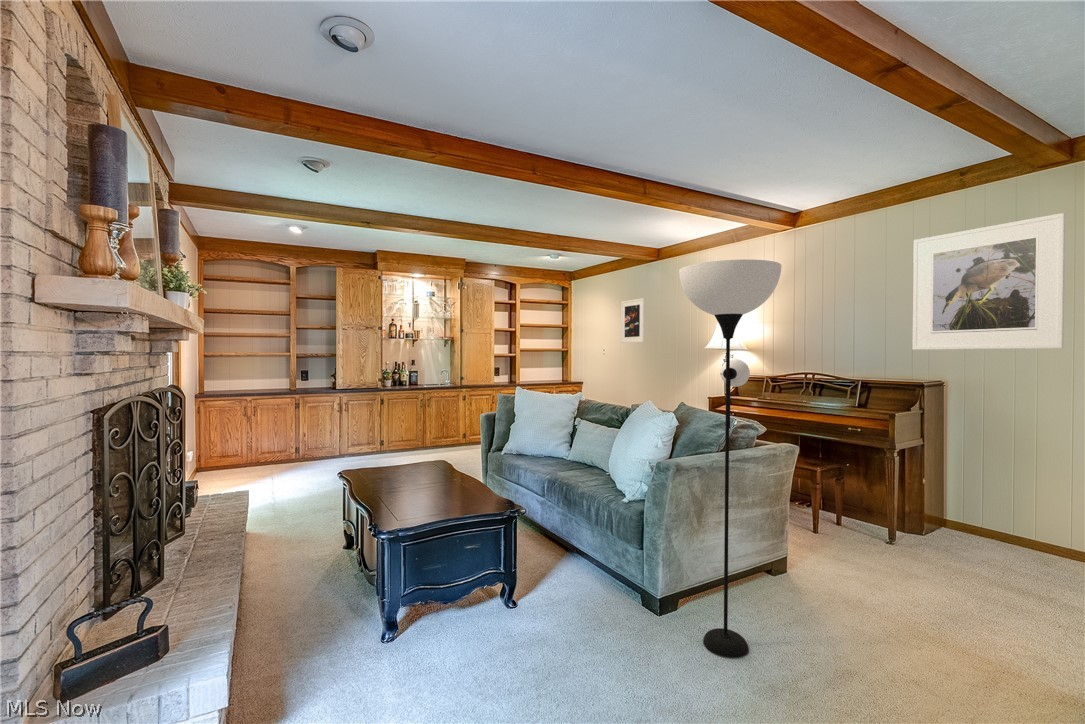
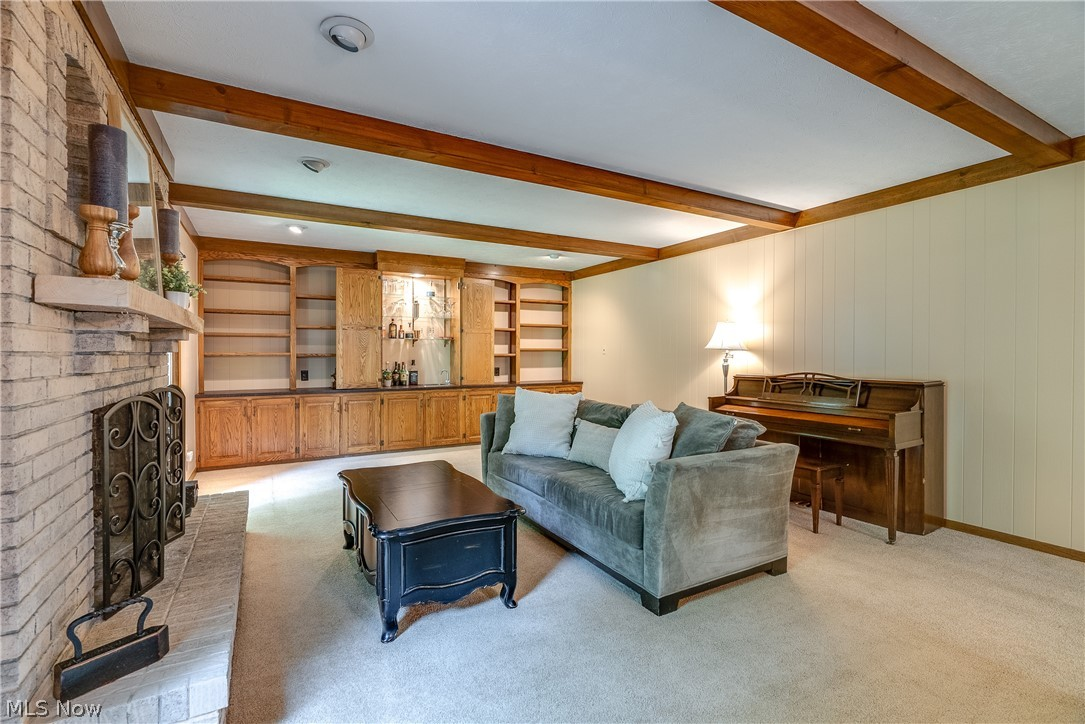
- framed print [620,297,646,344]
- floor lamp [678,259,782,658]
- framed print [912,212,1066,351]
